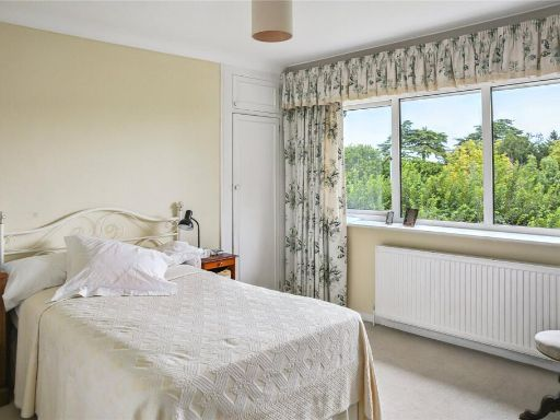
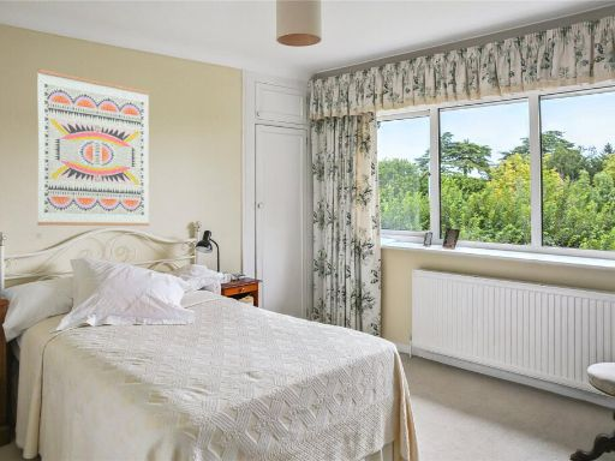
+ wall art [36,68,150,227]
